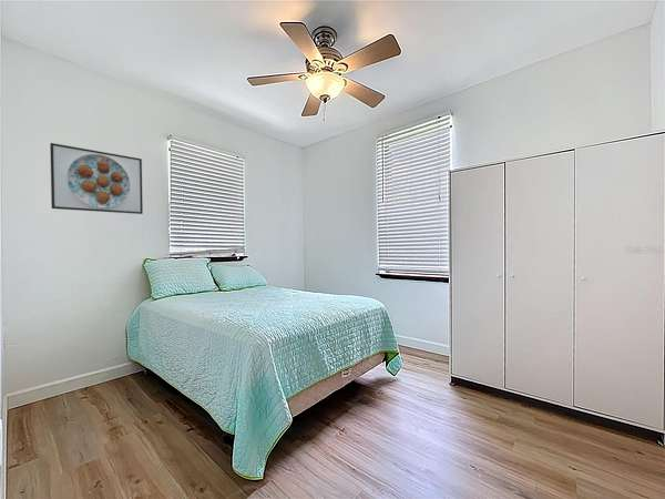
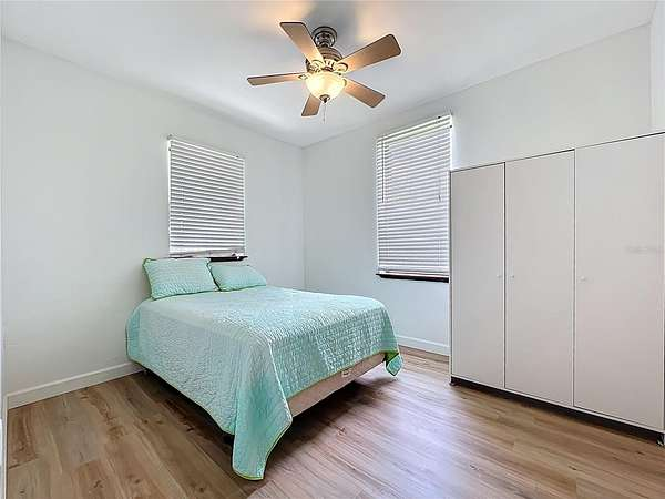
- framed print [49,142,144,215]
